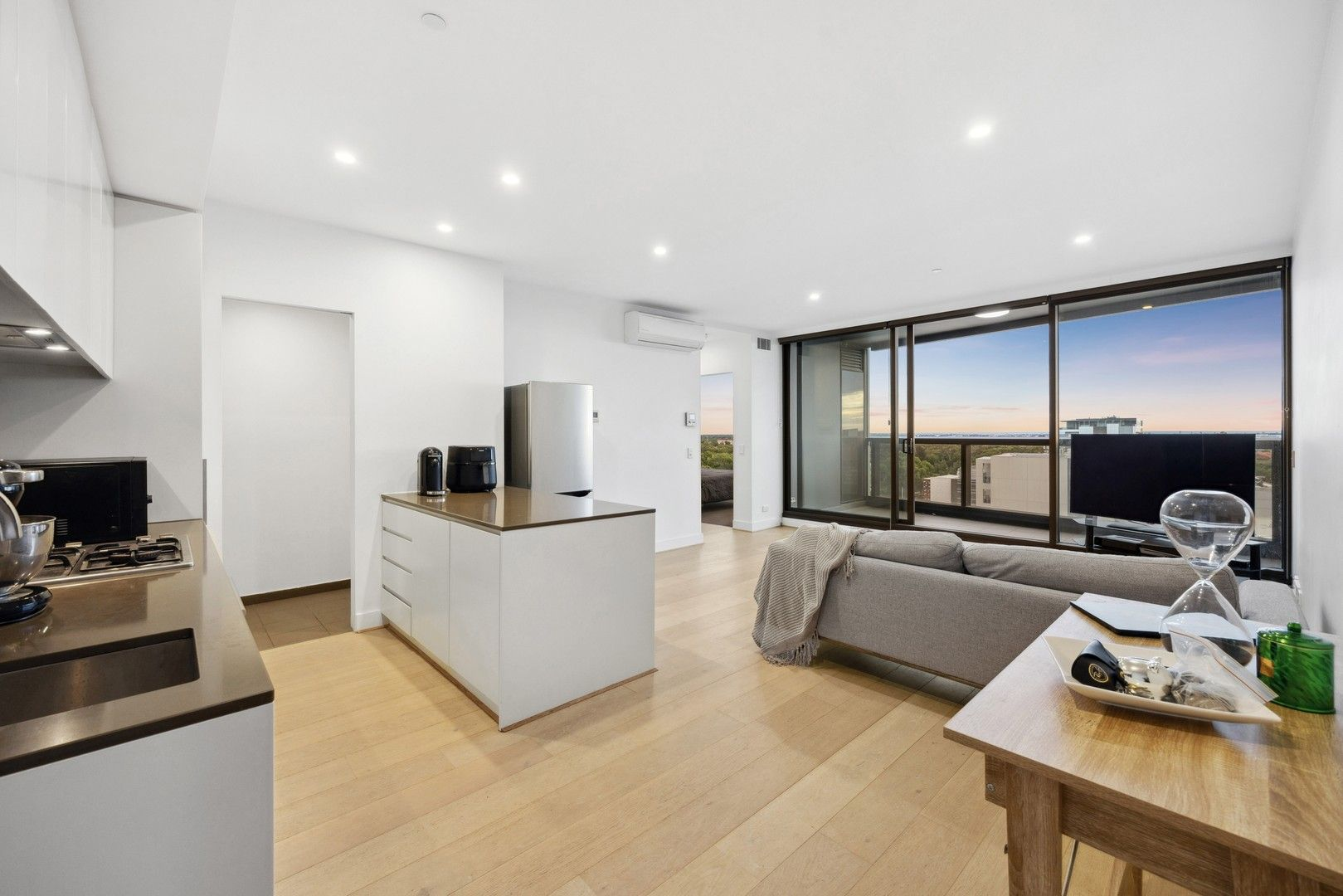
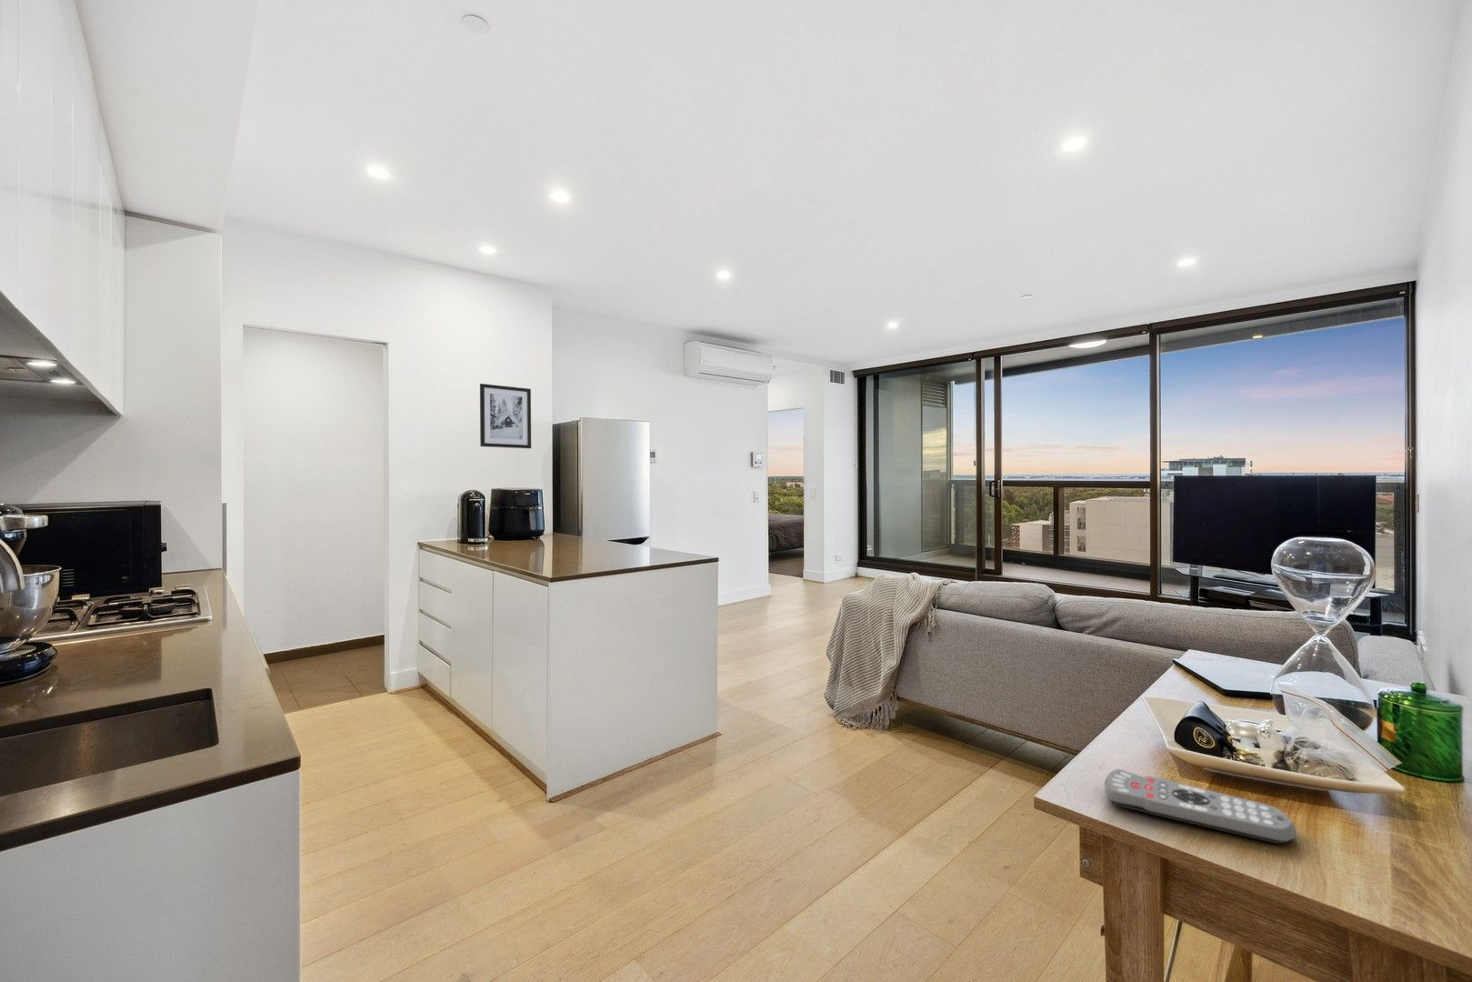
+ wall art [479,382,532,449]
+ remote control [1104,768,1297,845]
